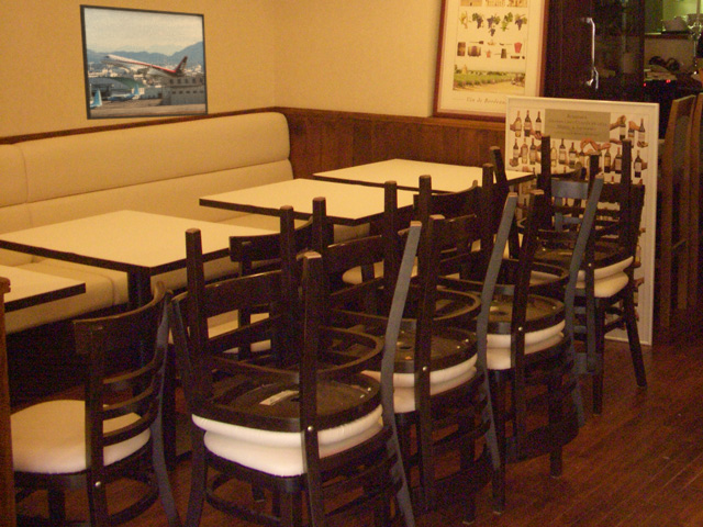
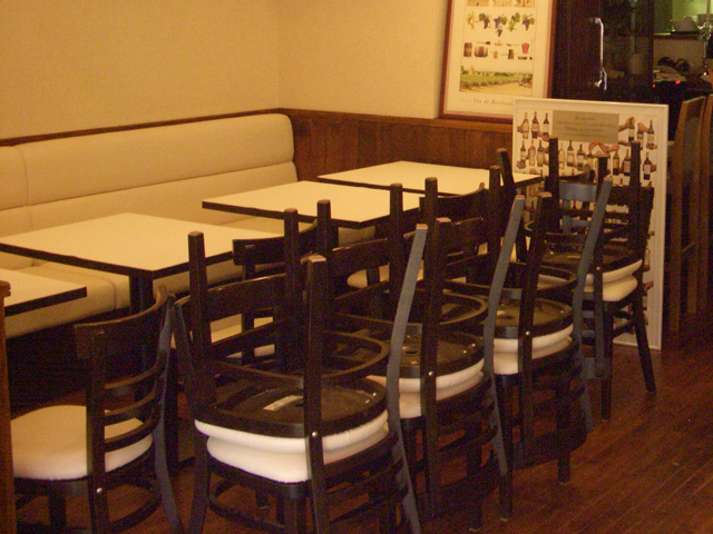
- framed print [78,3,210,121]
